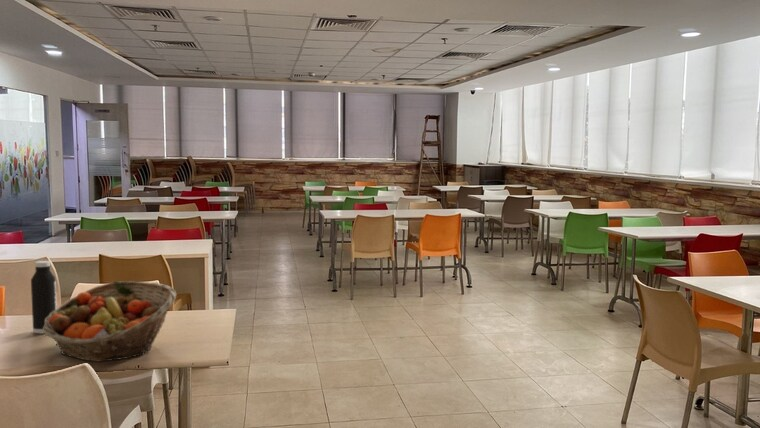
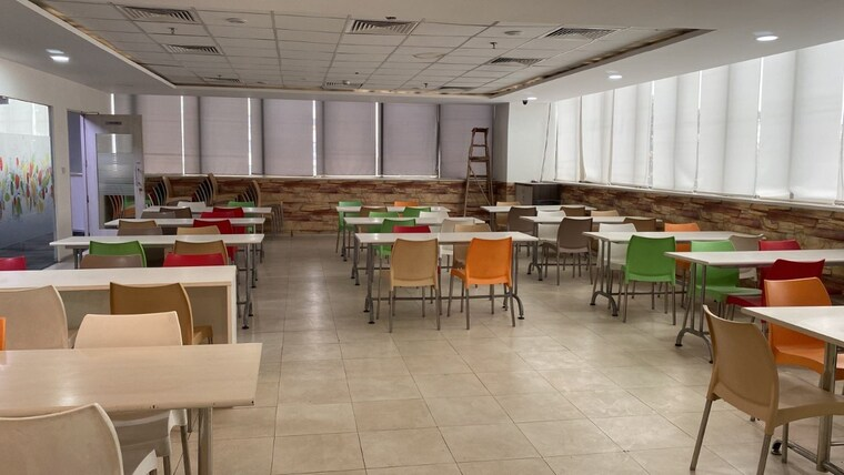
- fruit basket [43,280,177,363]
- water bottle [30,260,58,335]
